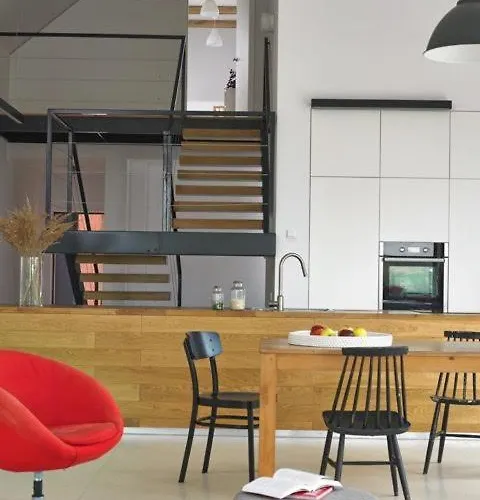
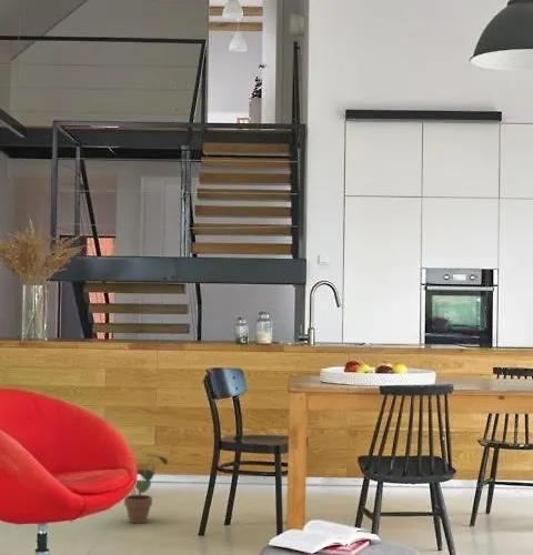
+ potted plant [123,453,169,524]
